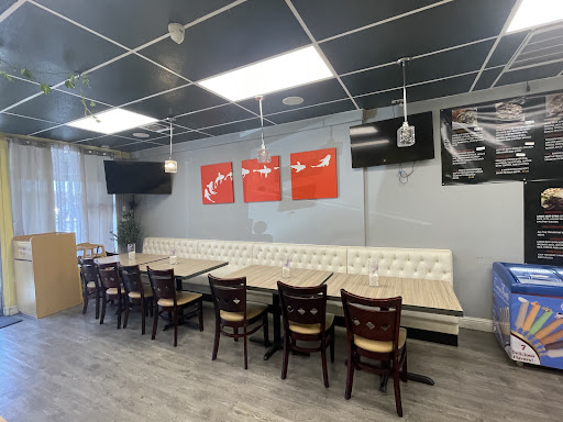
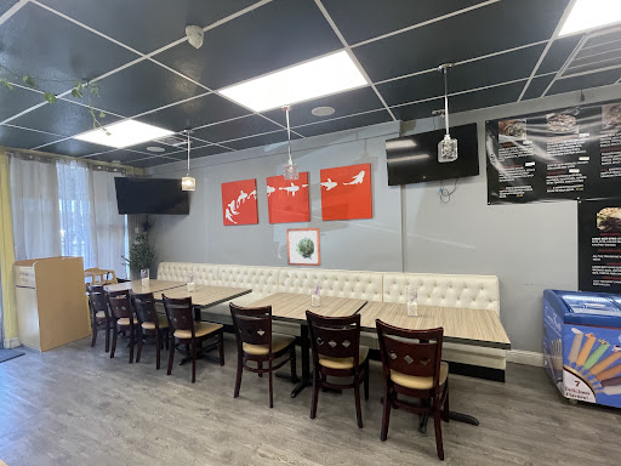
+ wall art [285,227,321,267]
